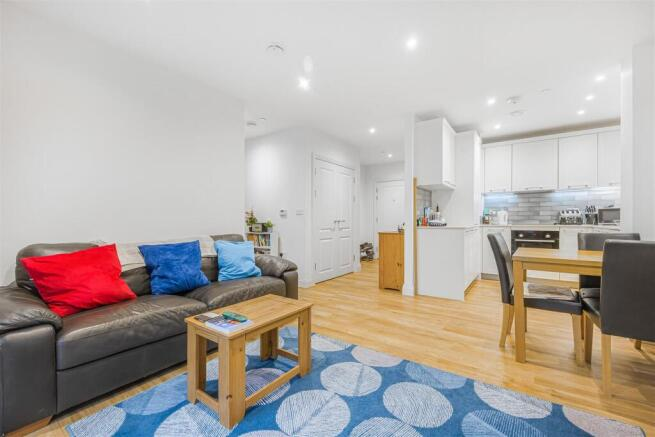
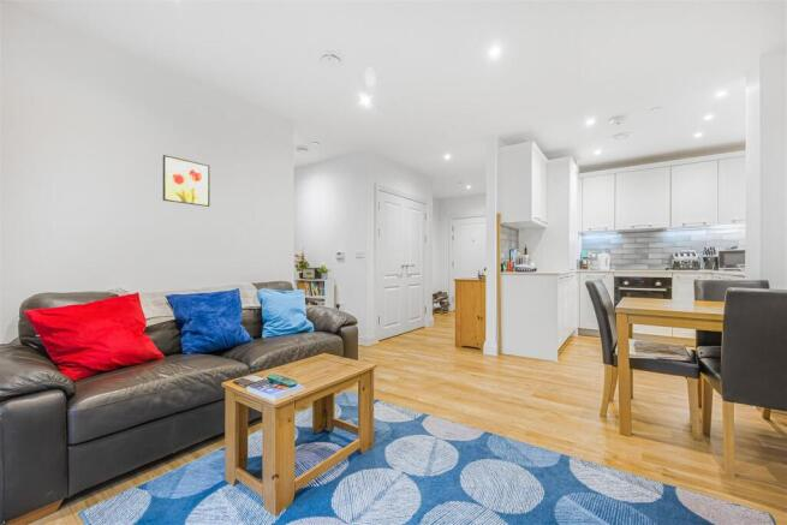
+ wall art [162,154,211,208]
